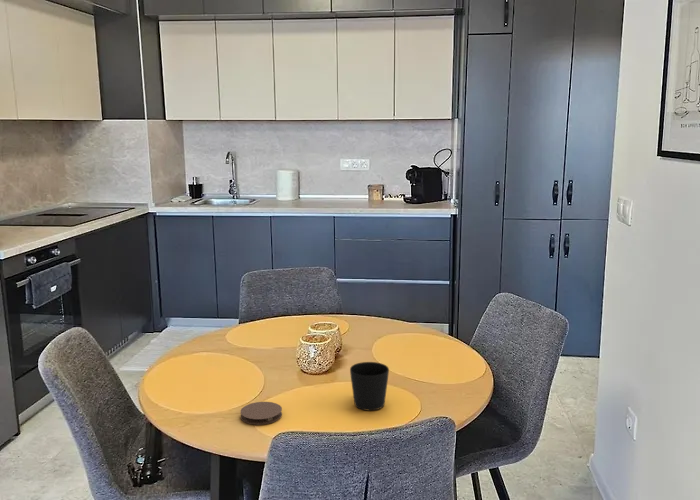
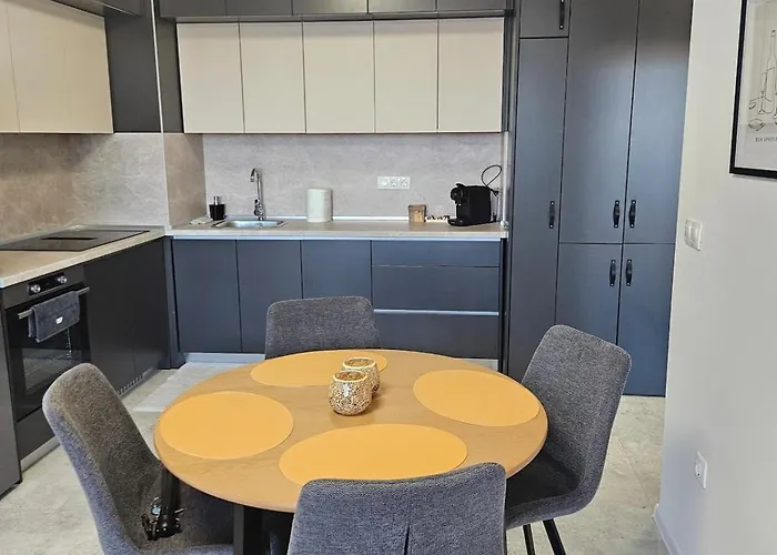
- coaster [240,401,283,426]
- cup [349,361,390,411]
